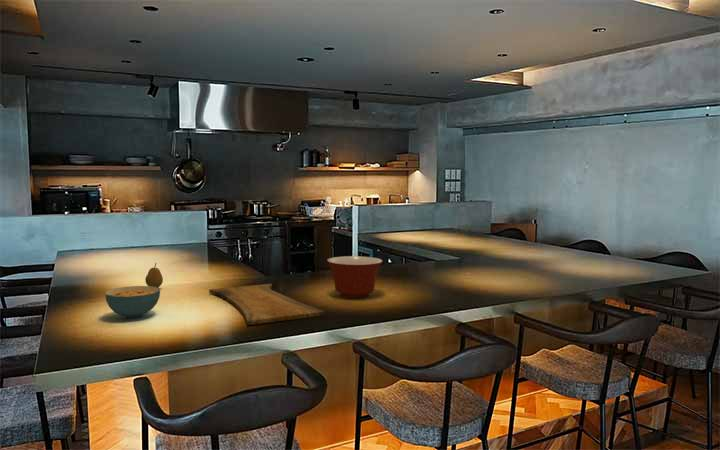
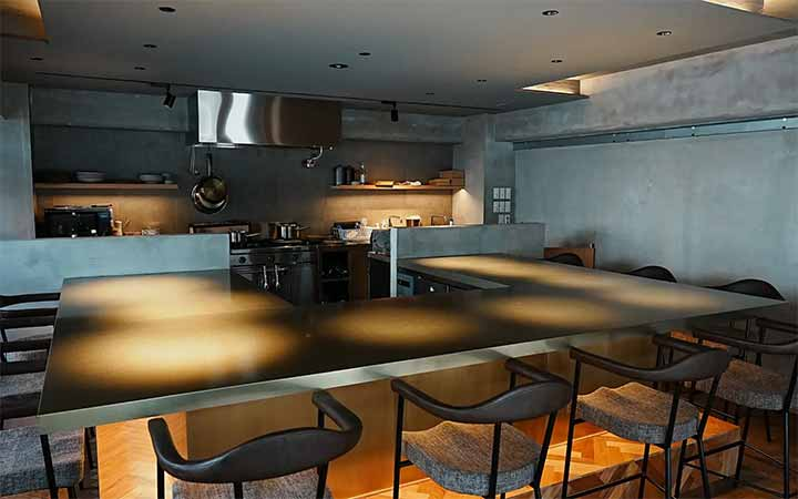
- cutting board [208,283,325,326]
- cereal bowl [104,285,161,319]
- fruit [144,262,164,288]
- mixing bowl [326,255,384,299]
